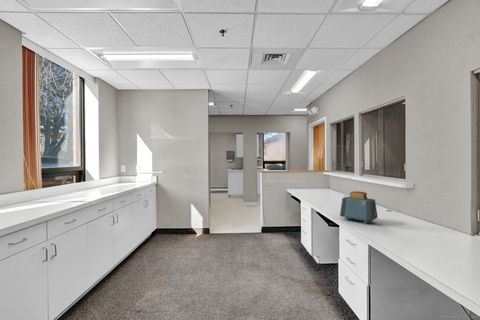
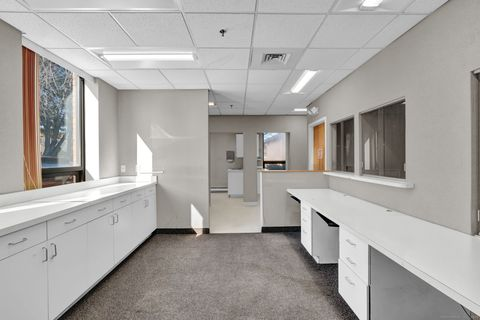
- toaster [339,190,378,225]
